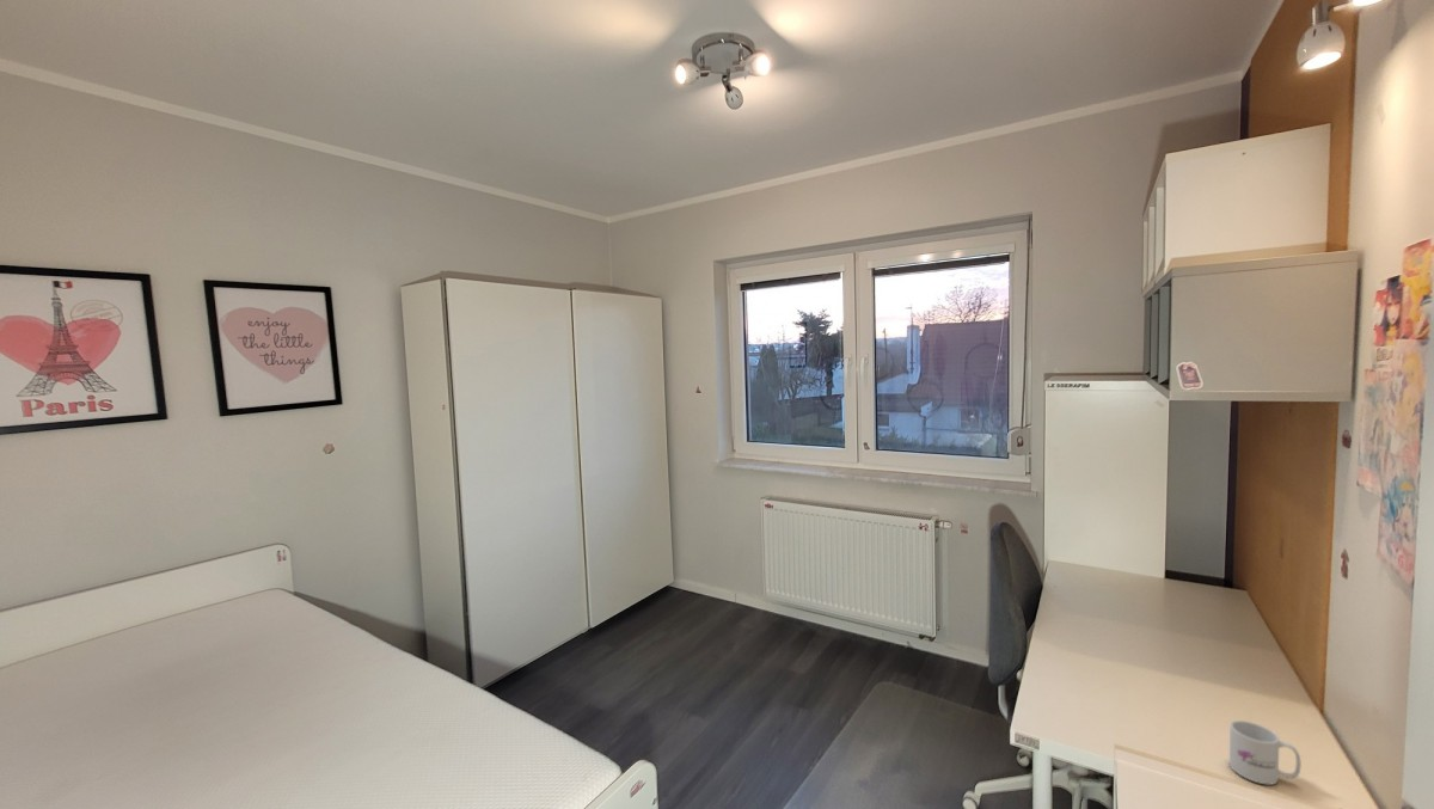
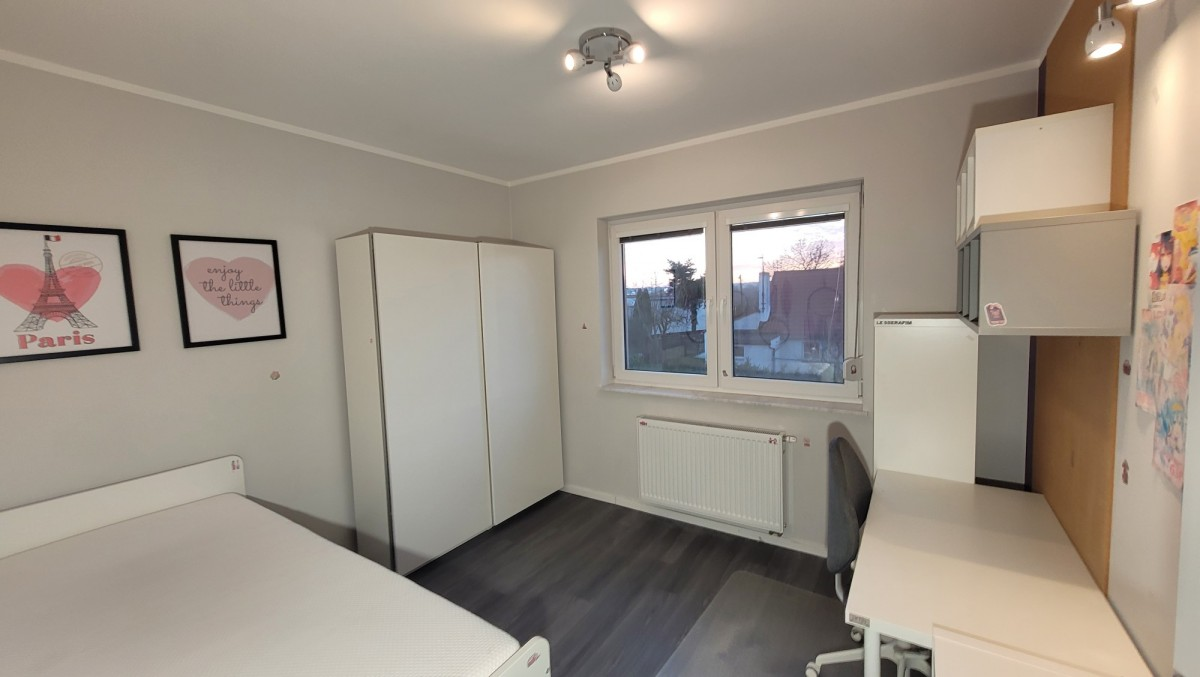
- mug [1228,719,1303,786]
